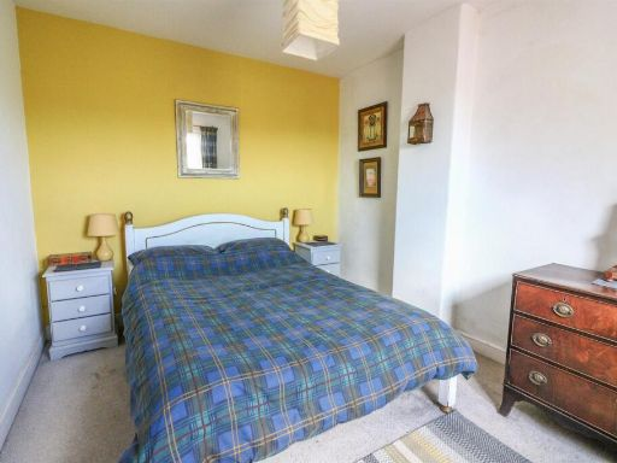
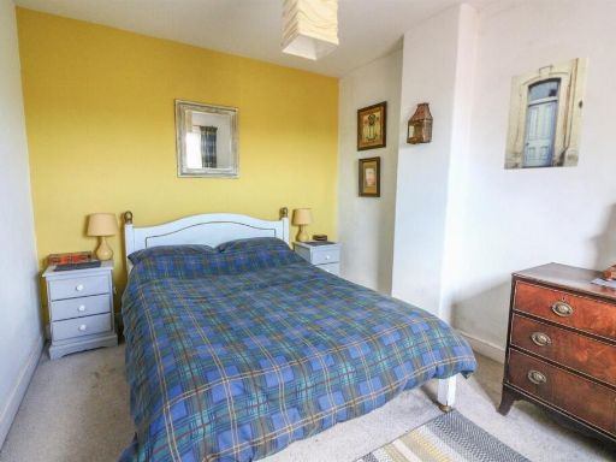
+ wall art [503,54,591,171]
